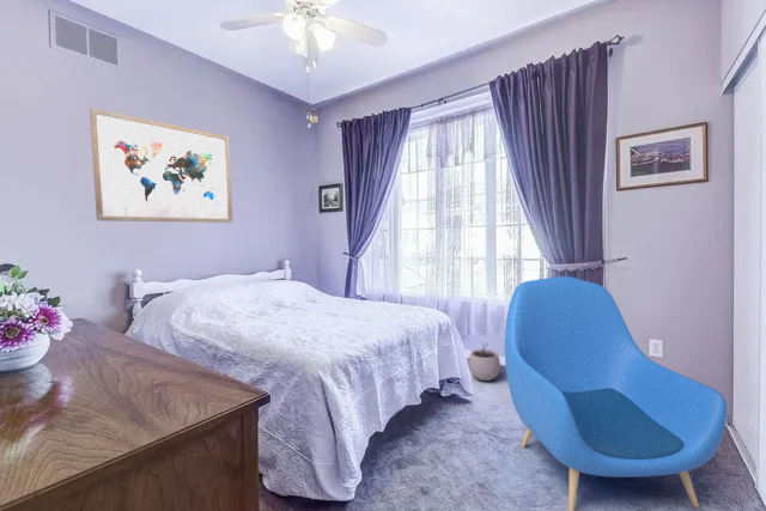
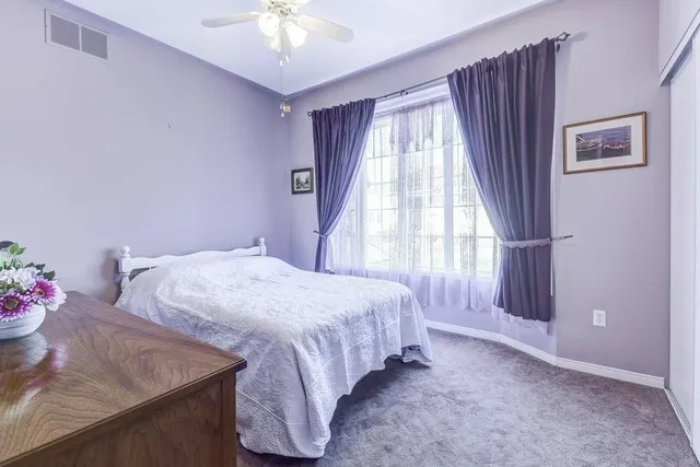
- plant pot [468,341,501,382]
- wall art [89,107,233,224]
- armchair [504,275,728,511]
